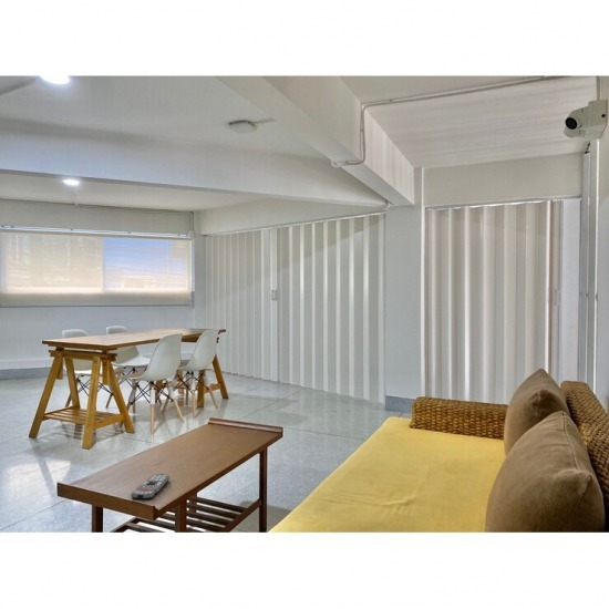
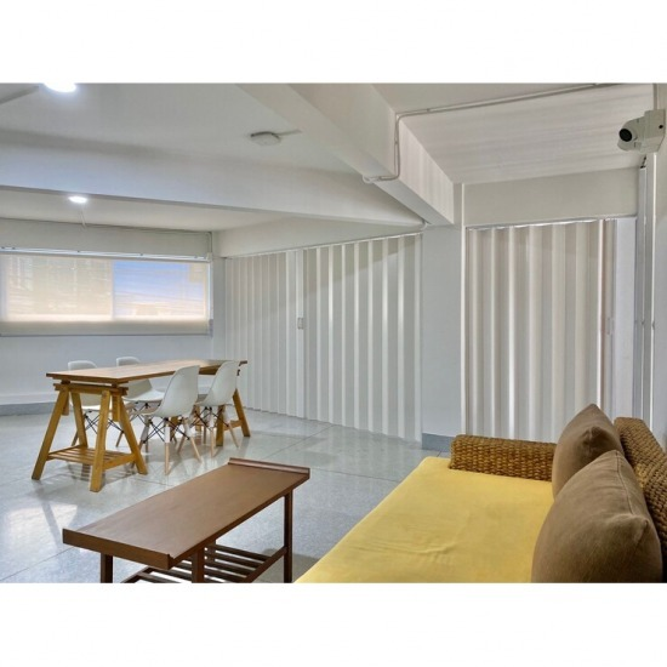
- remote control [130,473,171,500]
